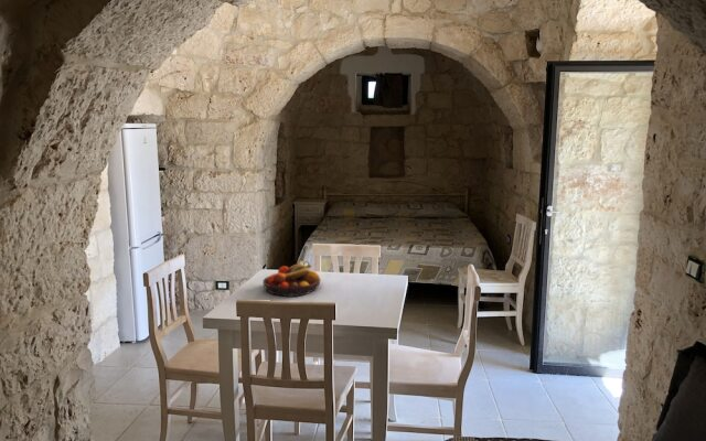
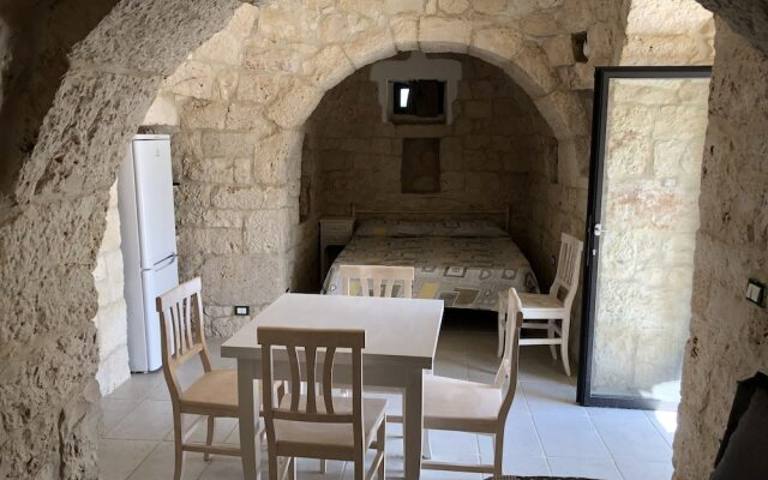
- fruit bowl [261,260,321,298]
